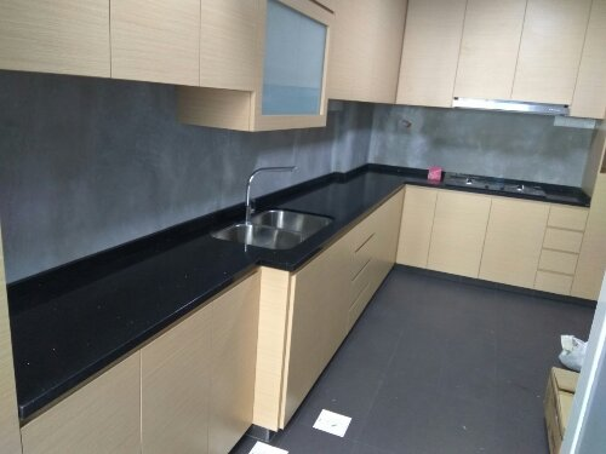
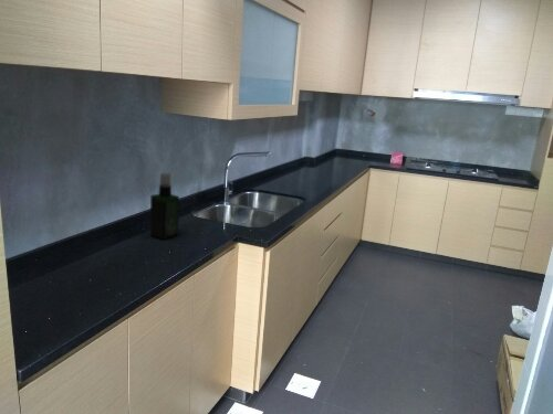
+ spray bottle [149,172,180,241]
